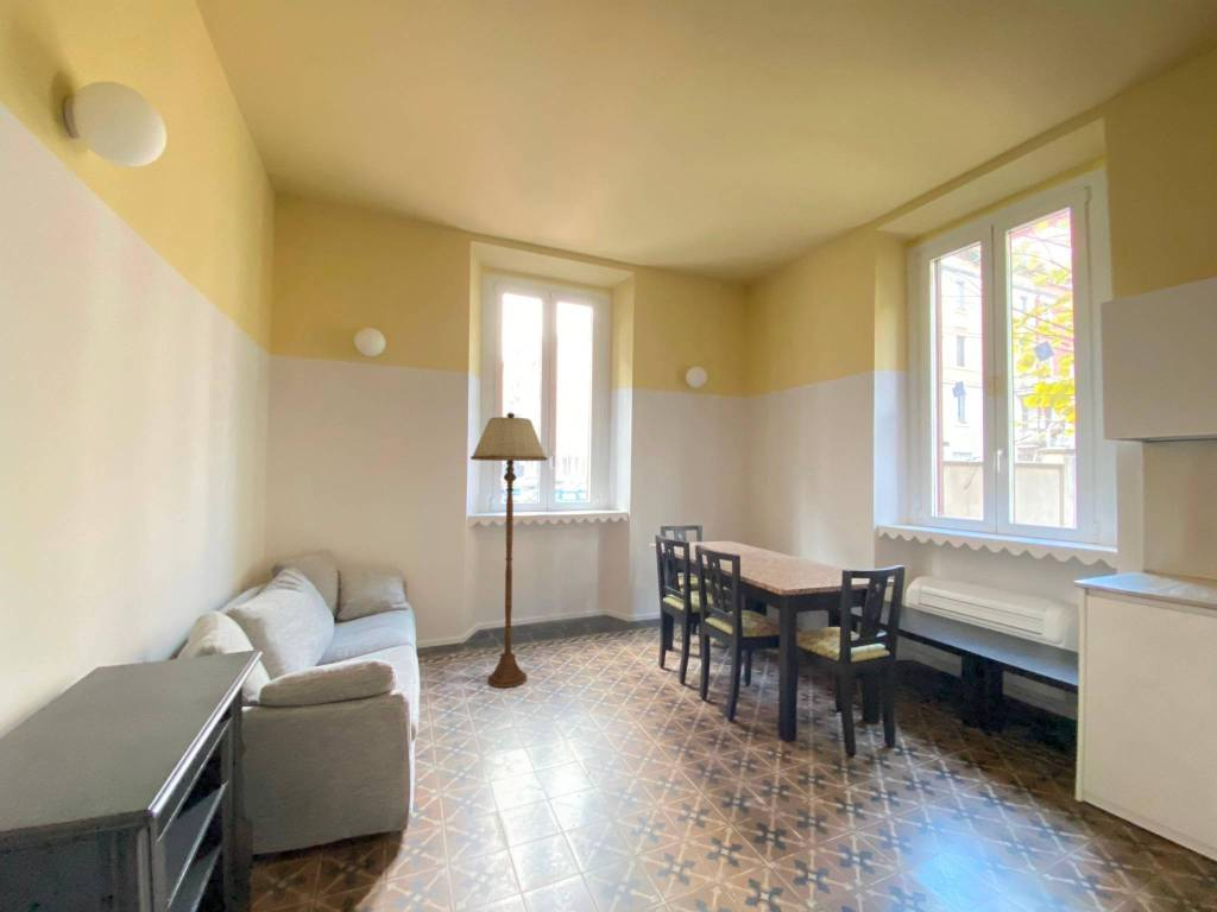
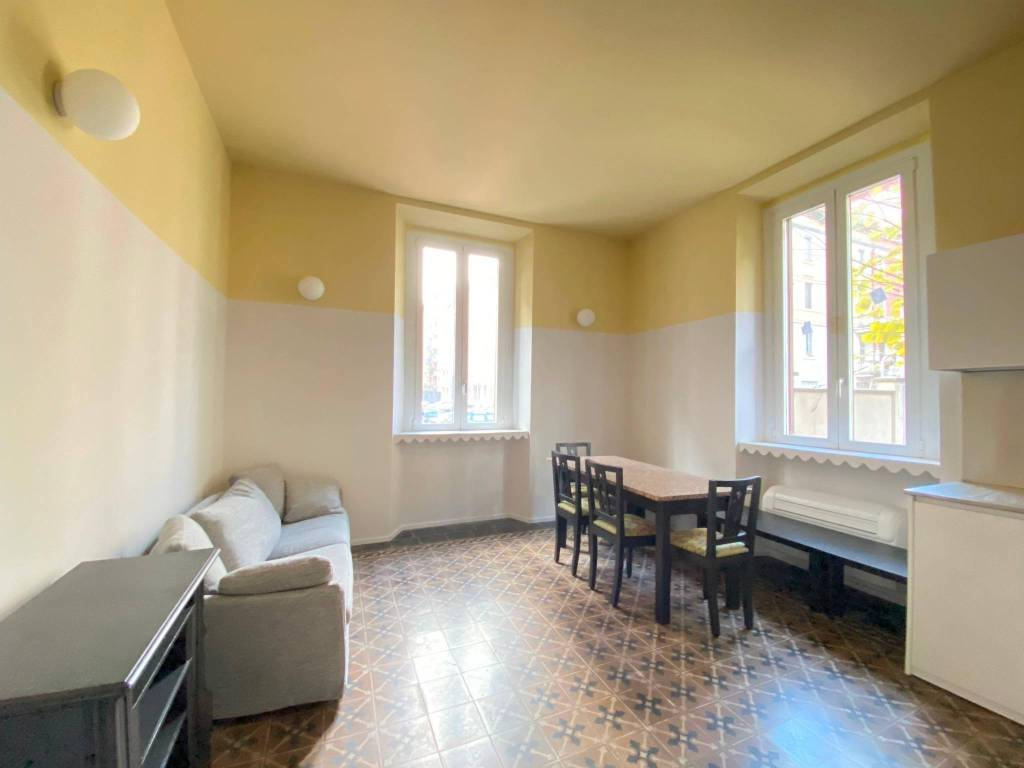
- floor lamp [469,412,549,689]
